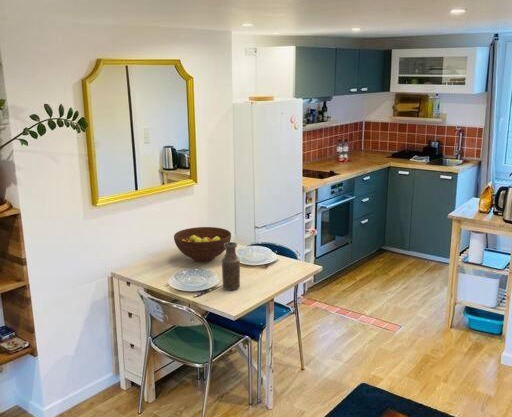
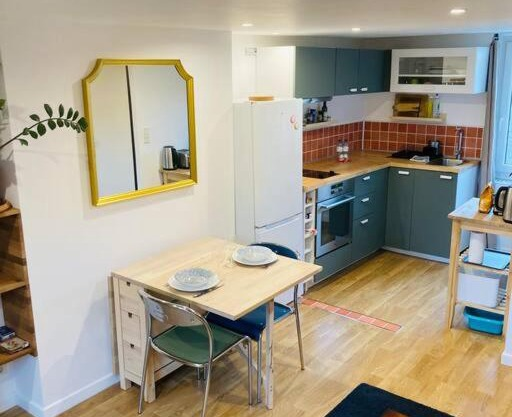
- bottle [221,241,241,291]
- fruit bowl [173,226,232,263]
